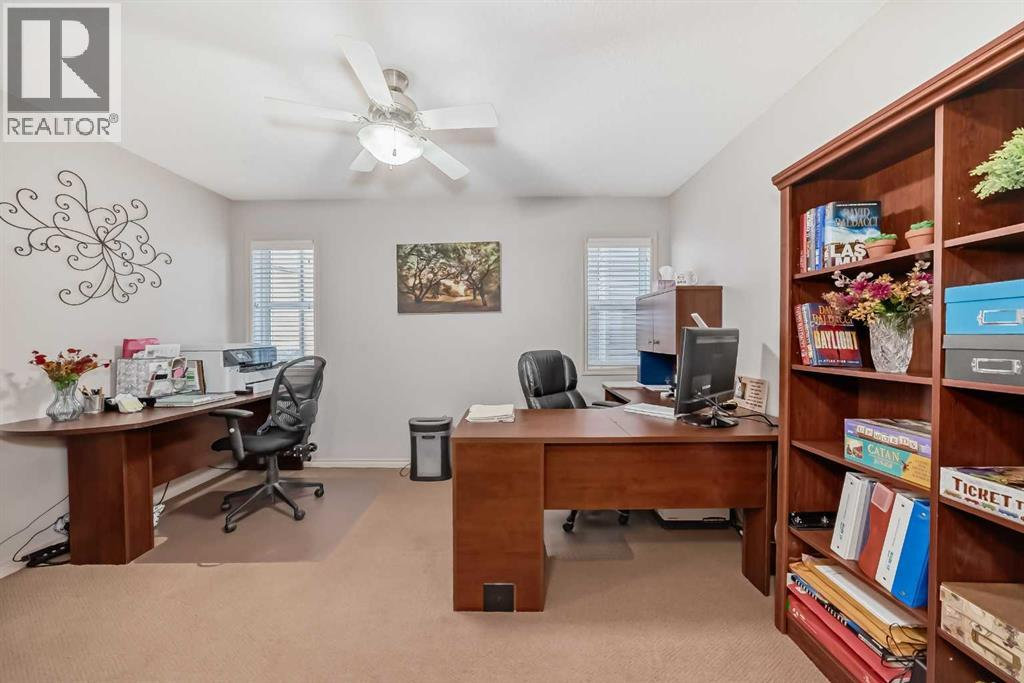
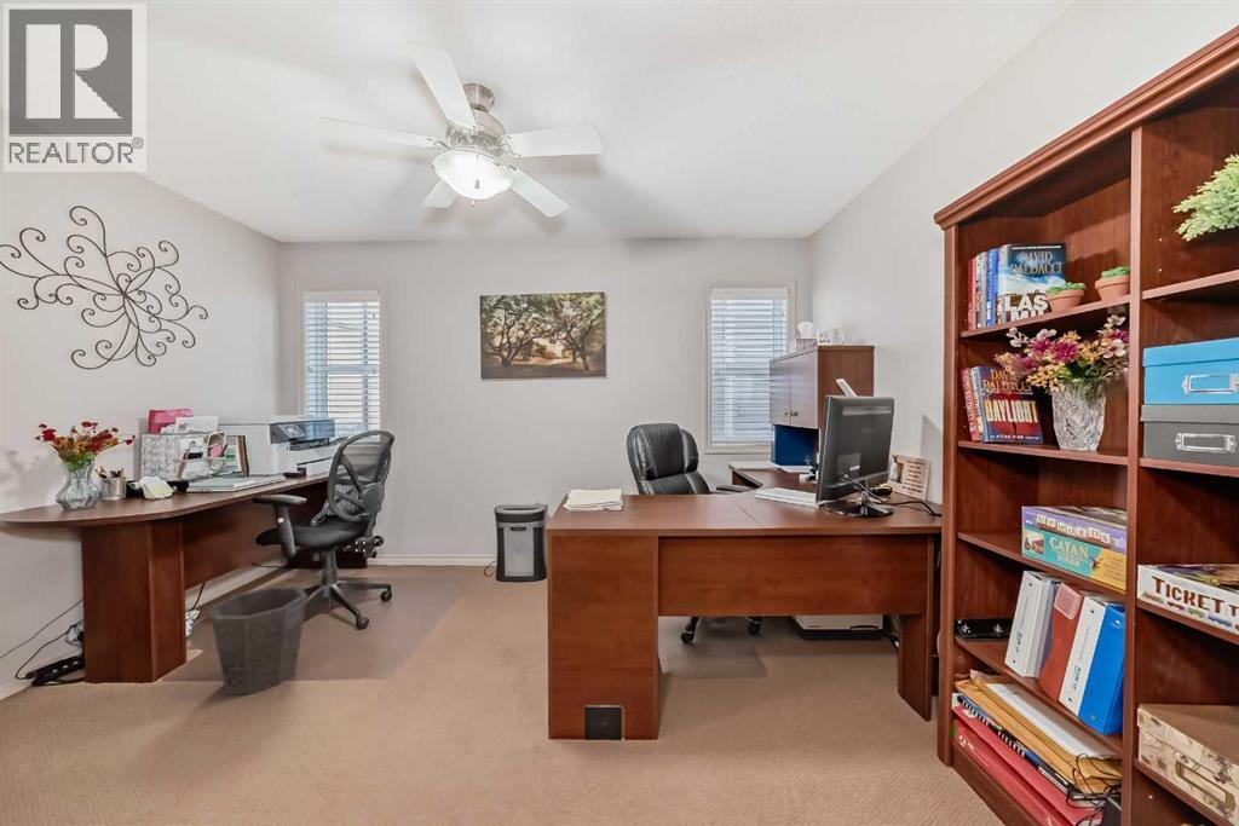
+ waste bin [208,585,309,695]
